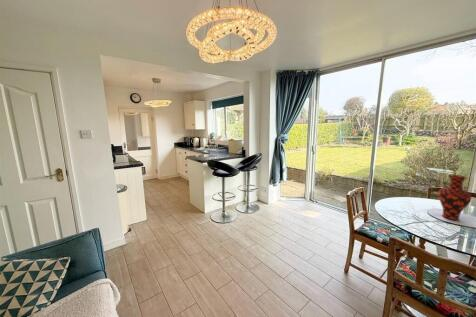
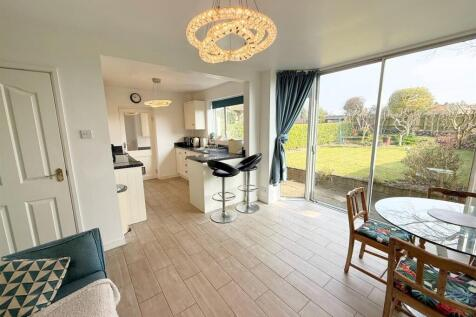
- vase [437,174,473,221]
